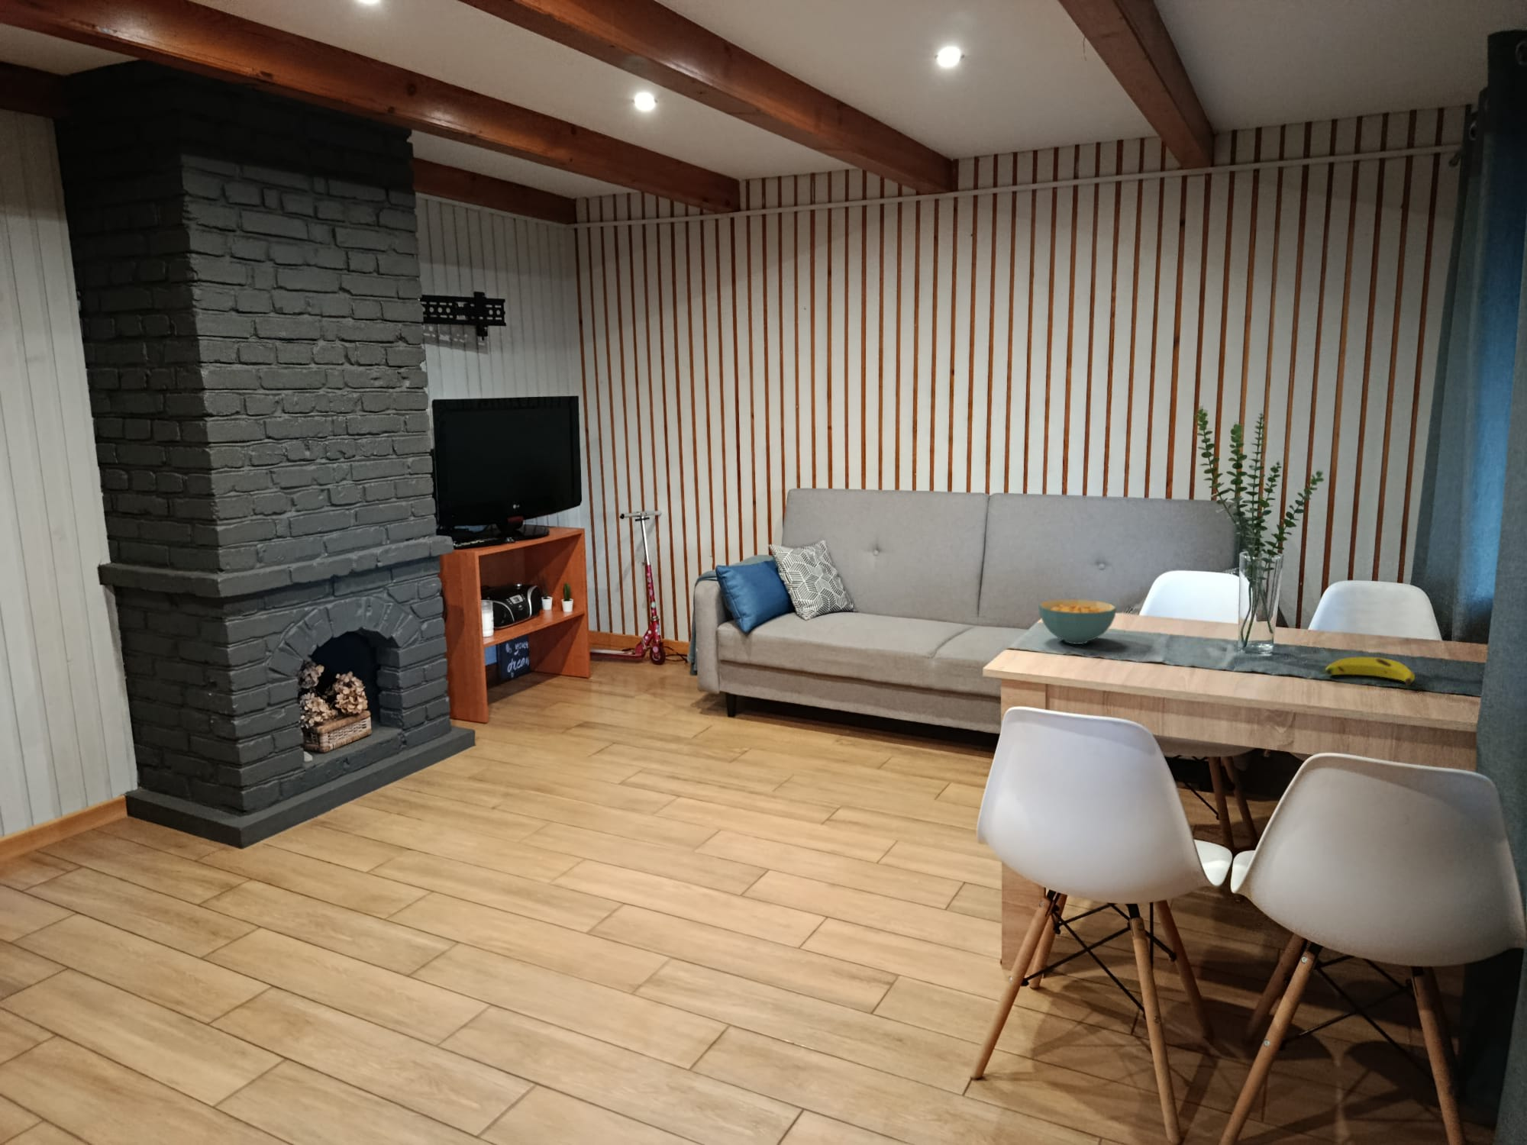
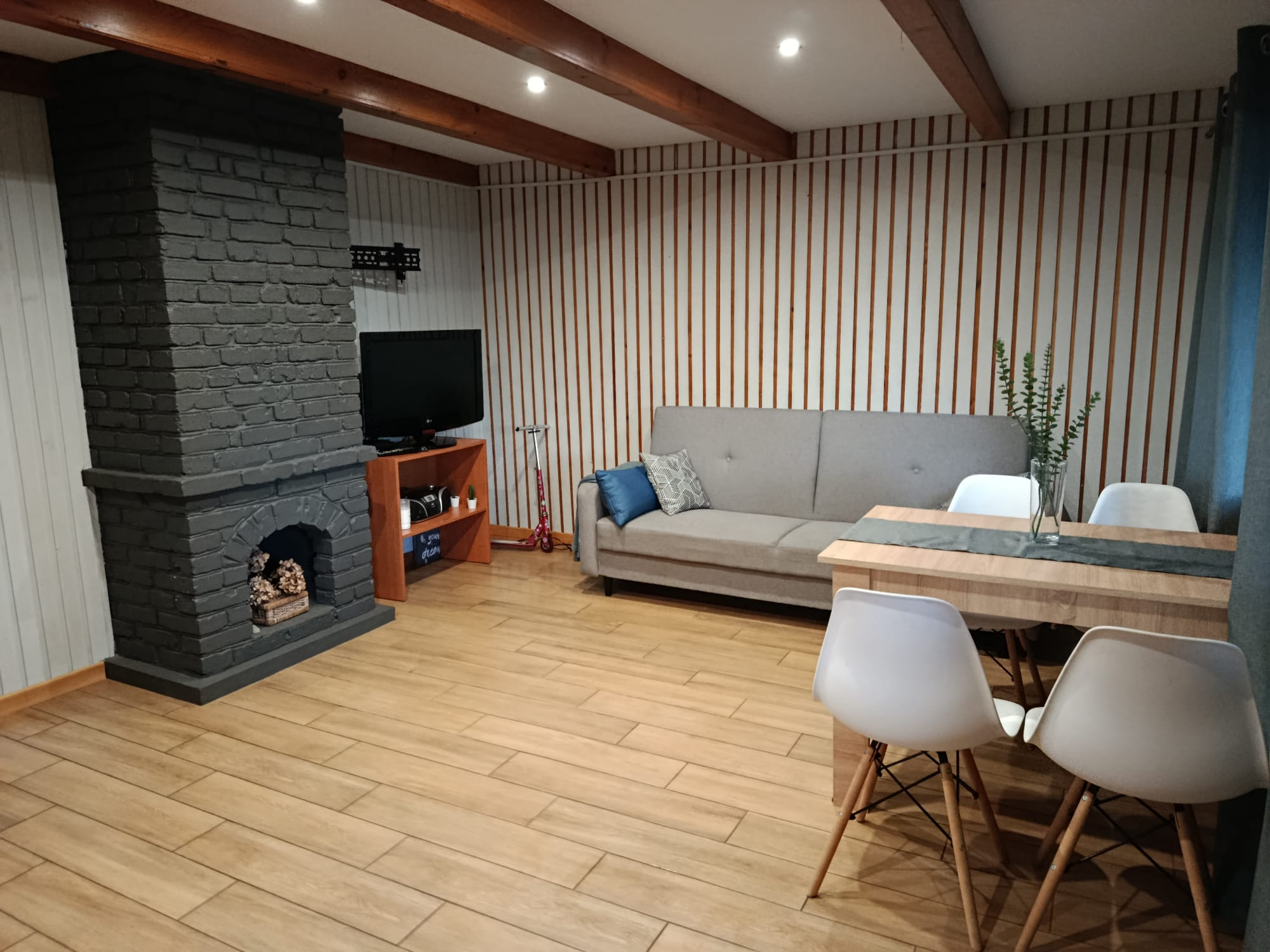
- banana [1325,657,1415,688]
- cereal bowl [1038,599,1117,645]
